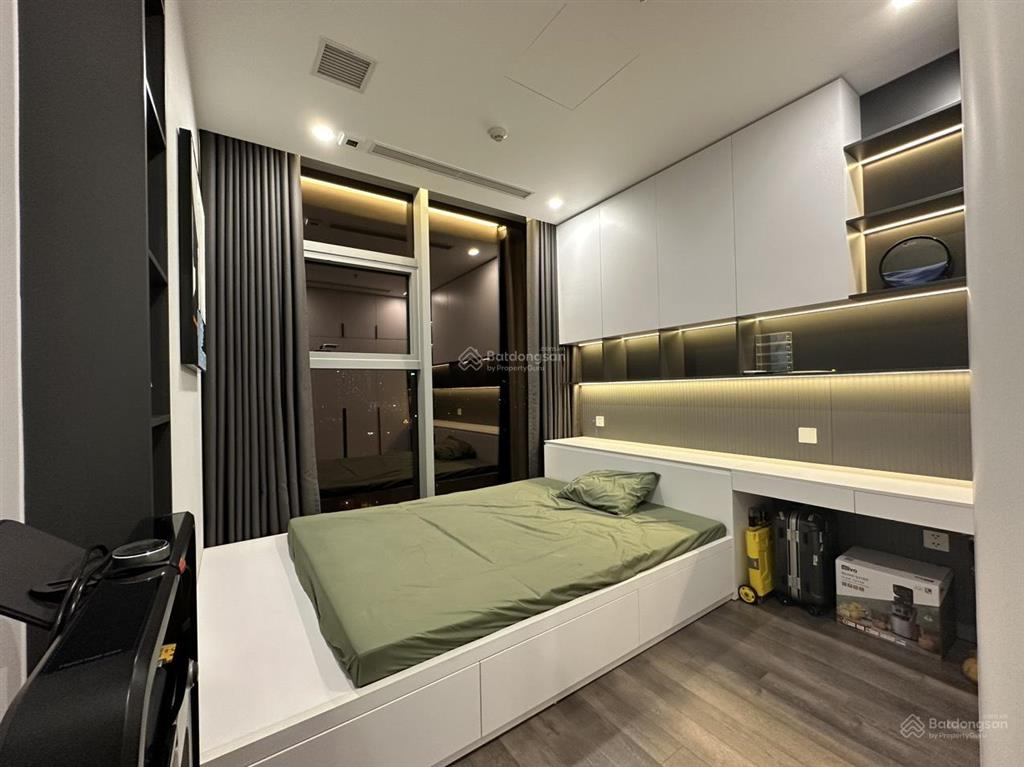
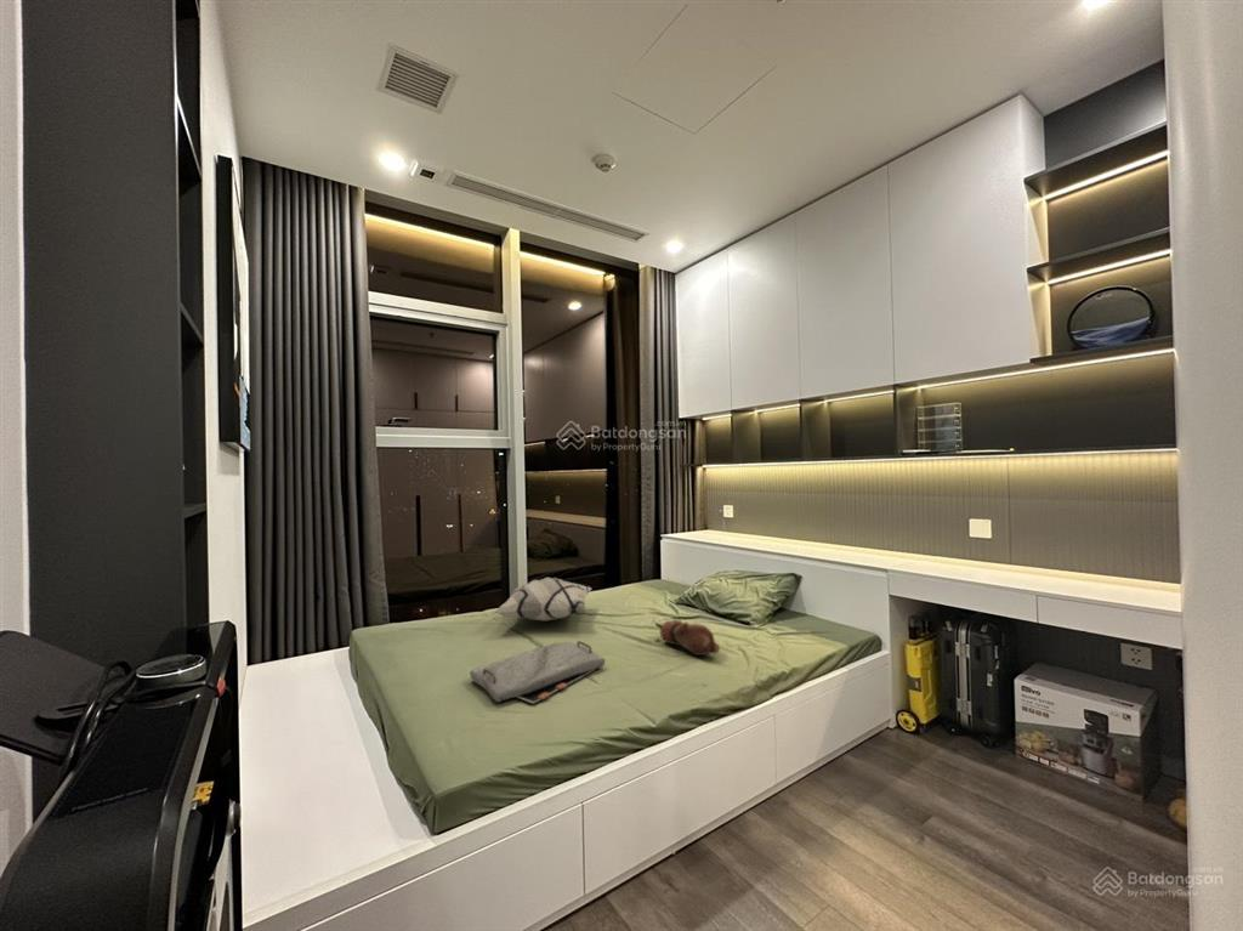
+ serving tray [469,640,607,705]
+ decorative pillow [494,577,592,623]
+ teddy bear [654,618,721,657]
